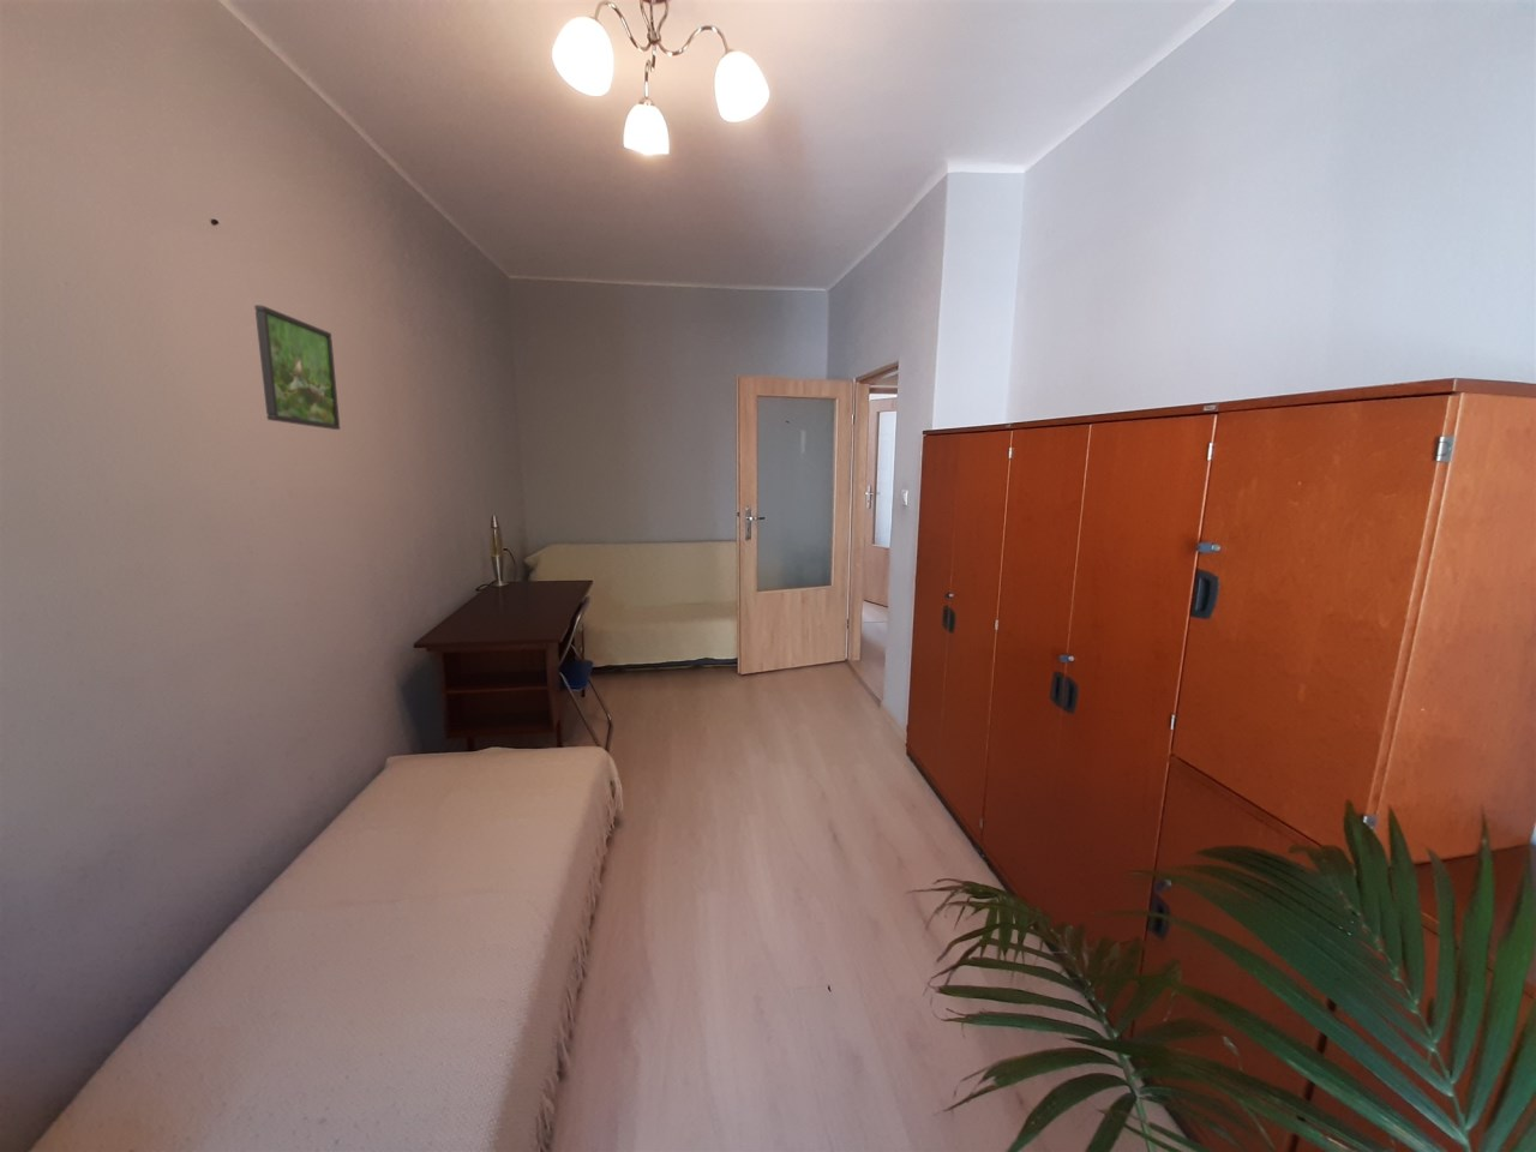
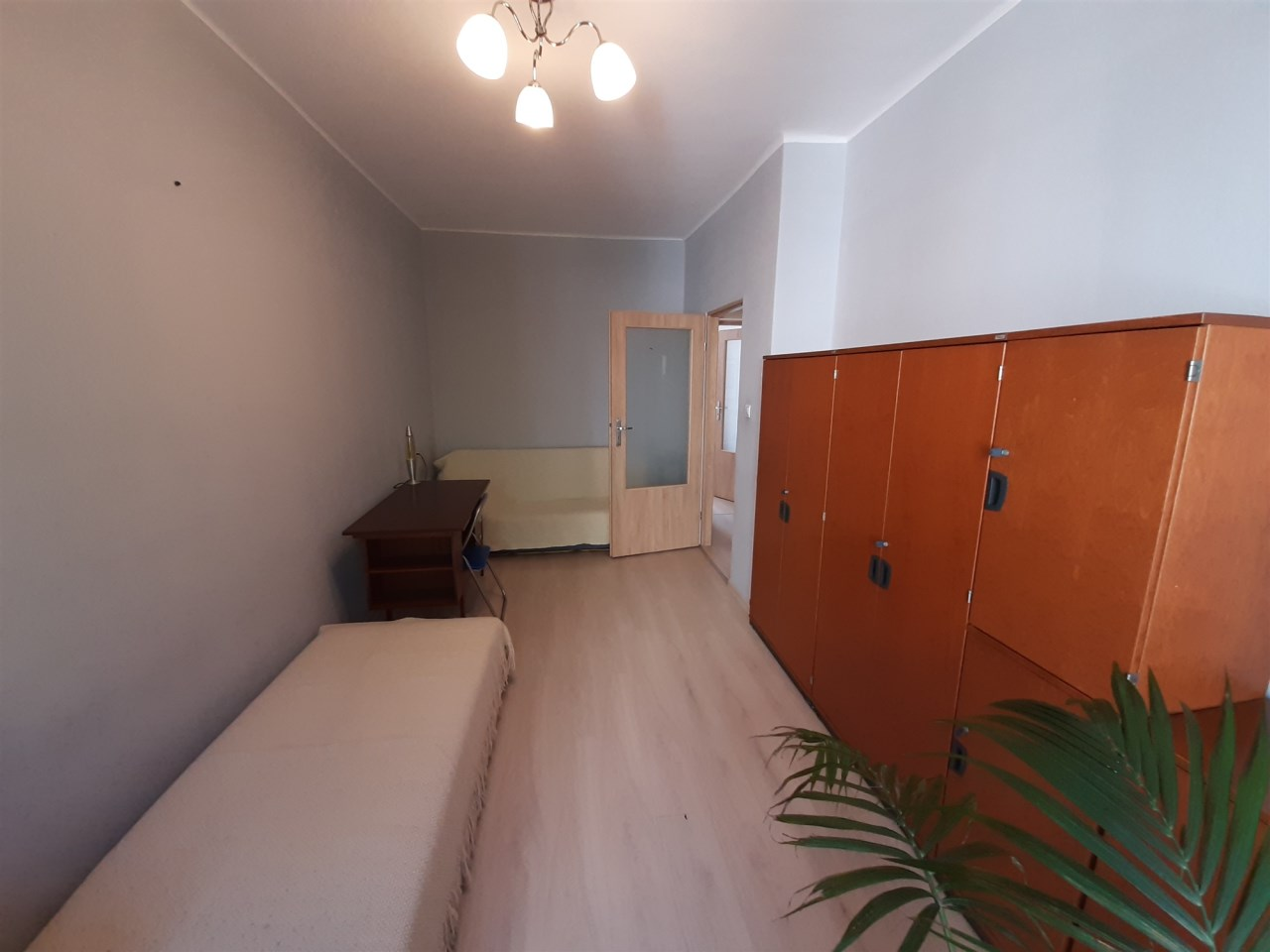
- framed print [253,304,341,431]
